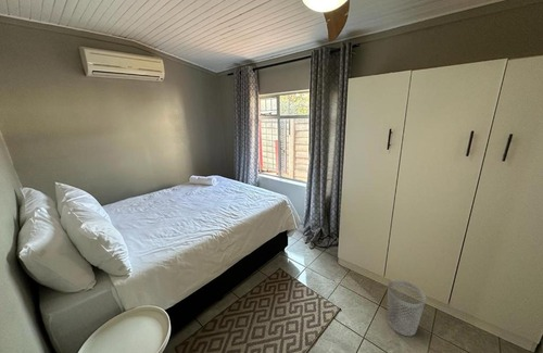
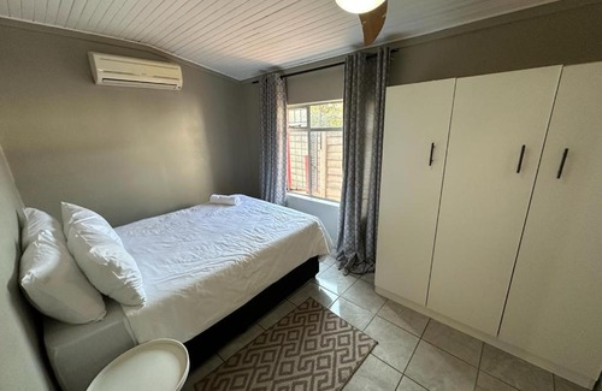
- wastebasket [386,279,427,337]
